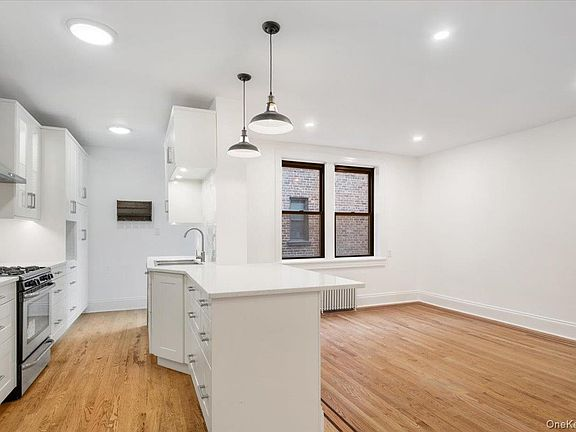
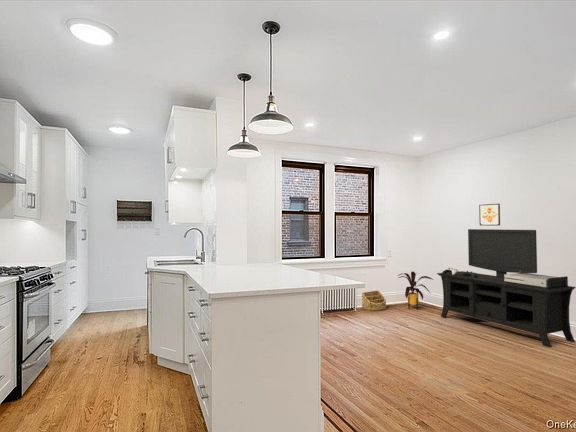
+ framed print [478,203,501,227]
+ house plant [397,270,434,311]
+ media console [436,228,576,348]
+ basket [361,289,387,312]
